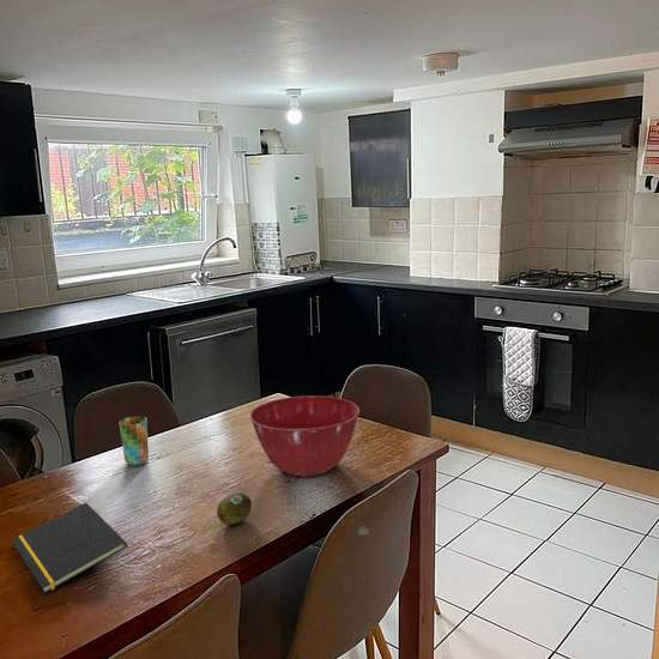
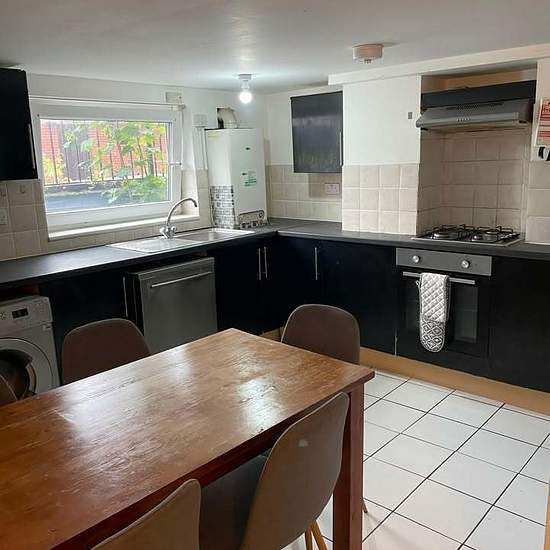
- notepad [11,501,128,594]
- cup [117,415,150,467]
- mixing bowl [248,394,361,478]
- fruit [216,491,253,526]
